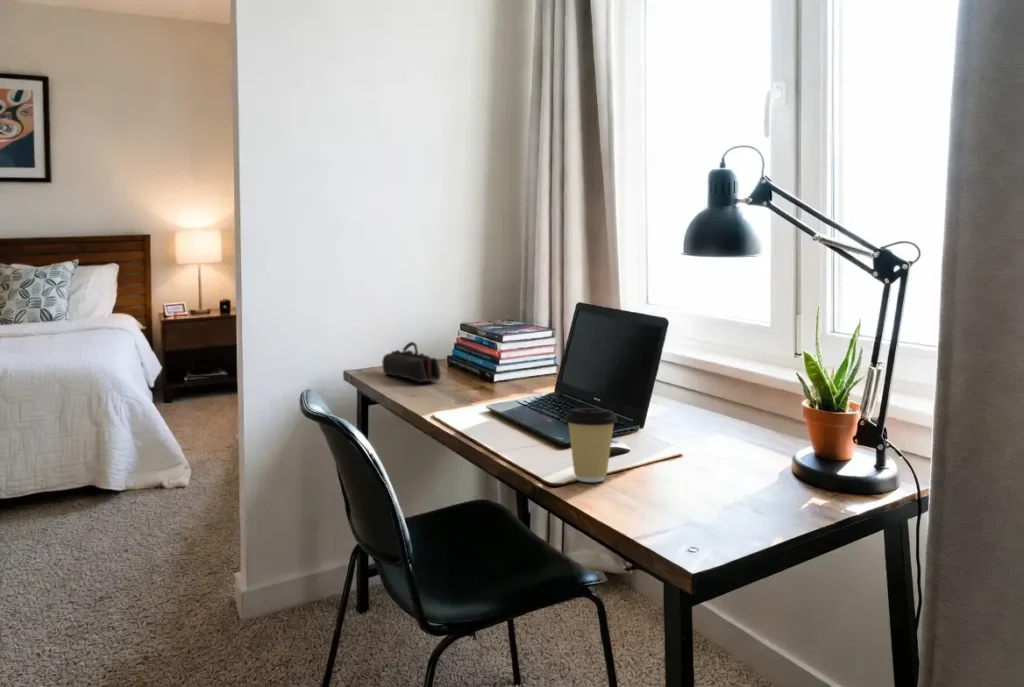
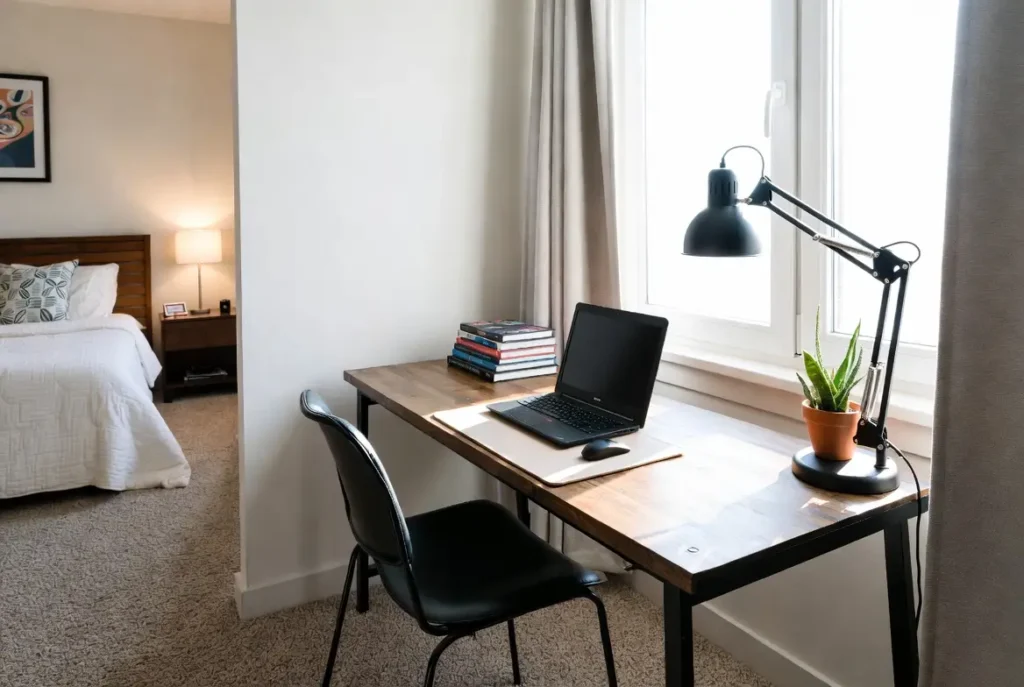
- pencil case [381,341,442,383]
- coffee cup [563,407,619,483]
